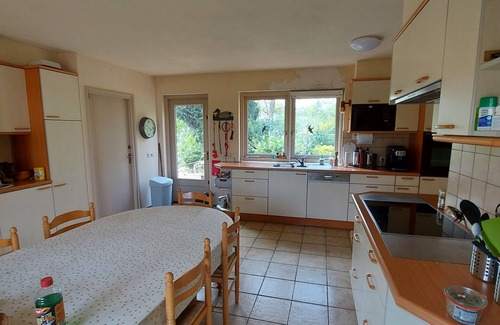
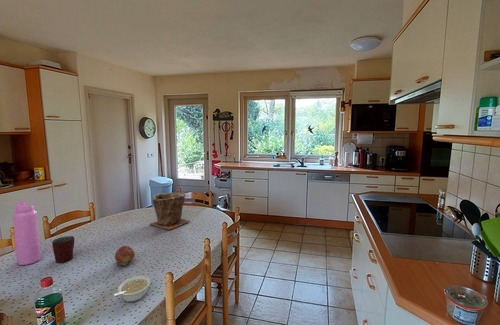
+ water bottle [12,200,42,266]
+ mug [51,235,75,264]
+ legume [113,275,151,303]
+ fruit [114,245,136,267]
+ plant pot [149,192,190,230]
